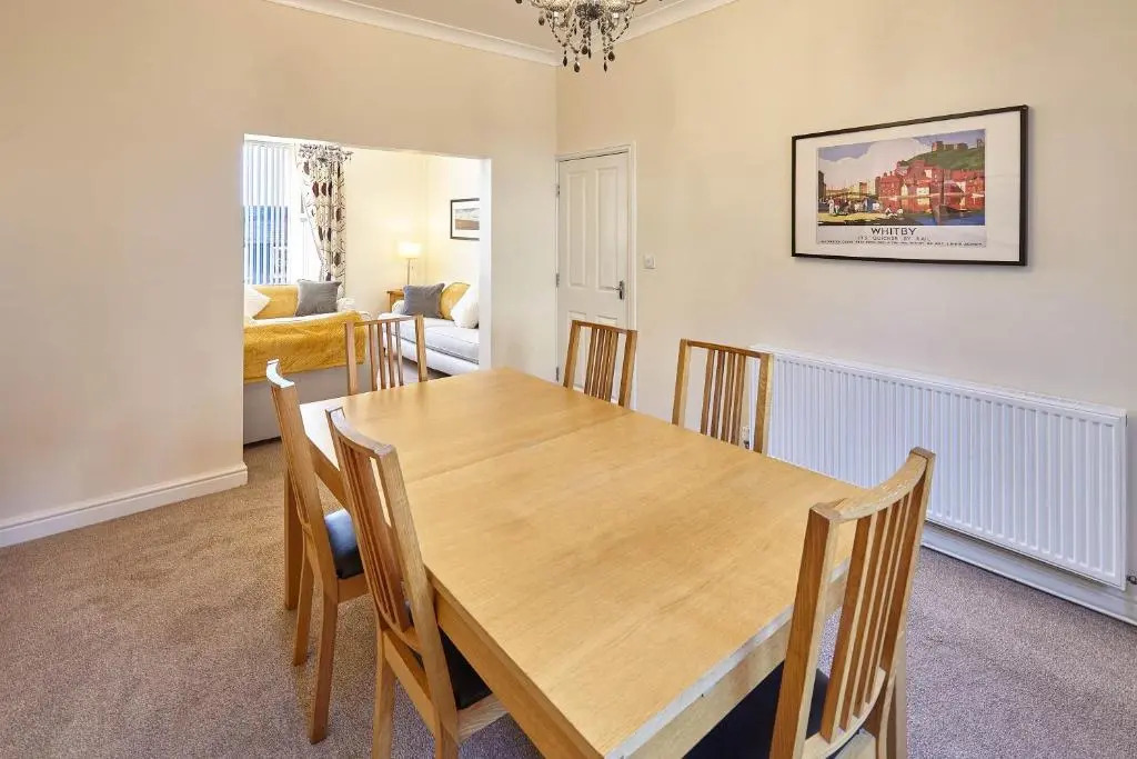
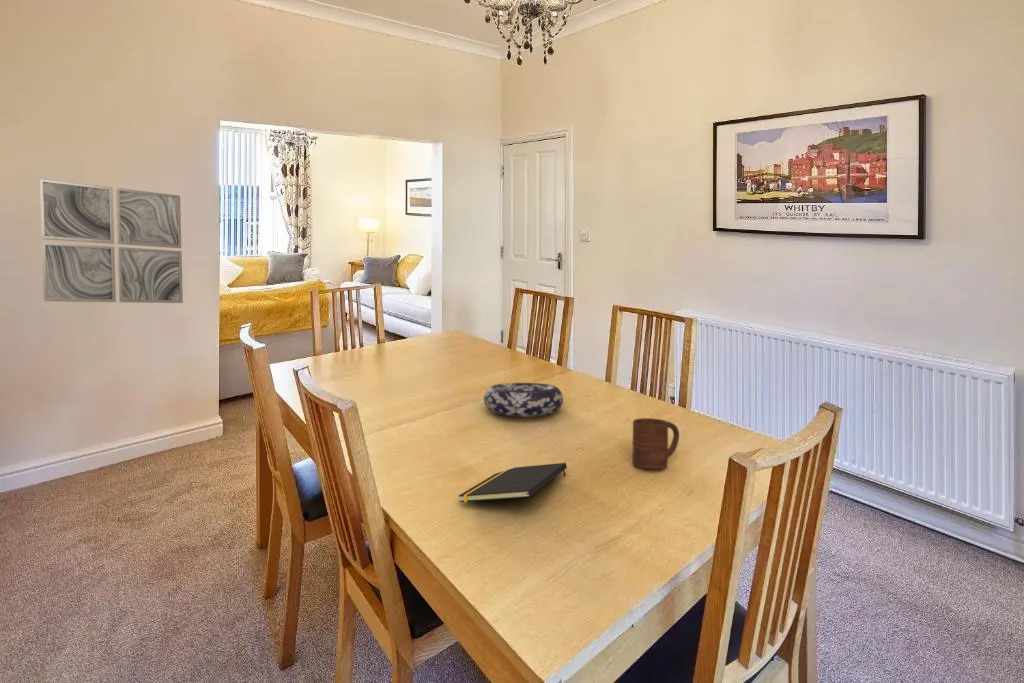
+ decorative bowl [483,382,564,418]
+ wall art [38,178,184,304]
+ notepad [457,462,568,503]
+ cup [631,417,680,470]
